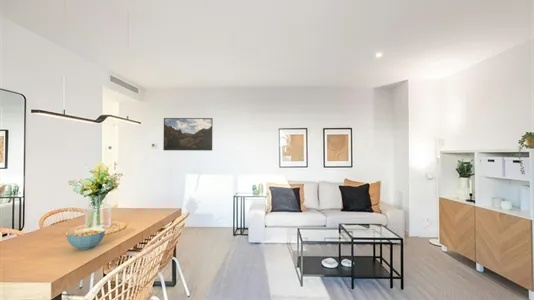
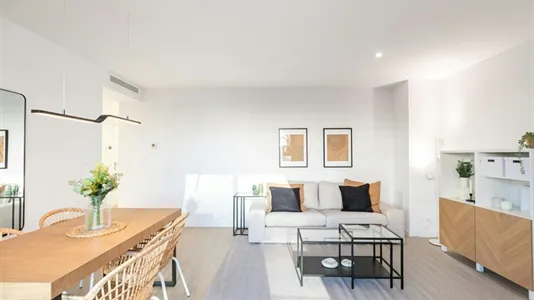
- cereal bowl [66,227,106,250]
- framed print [162,117,214,152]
